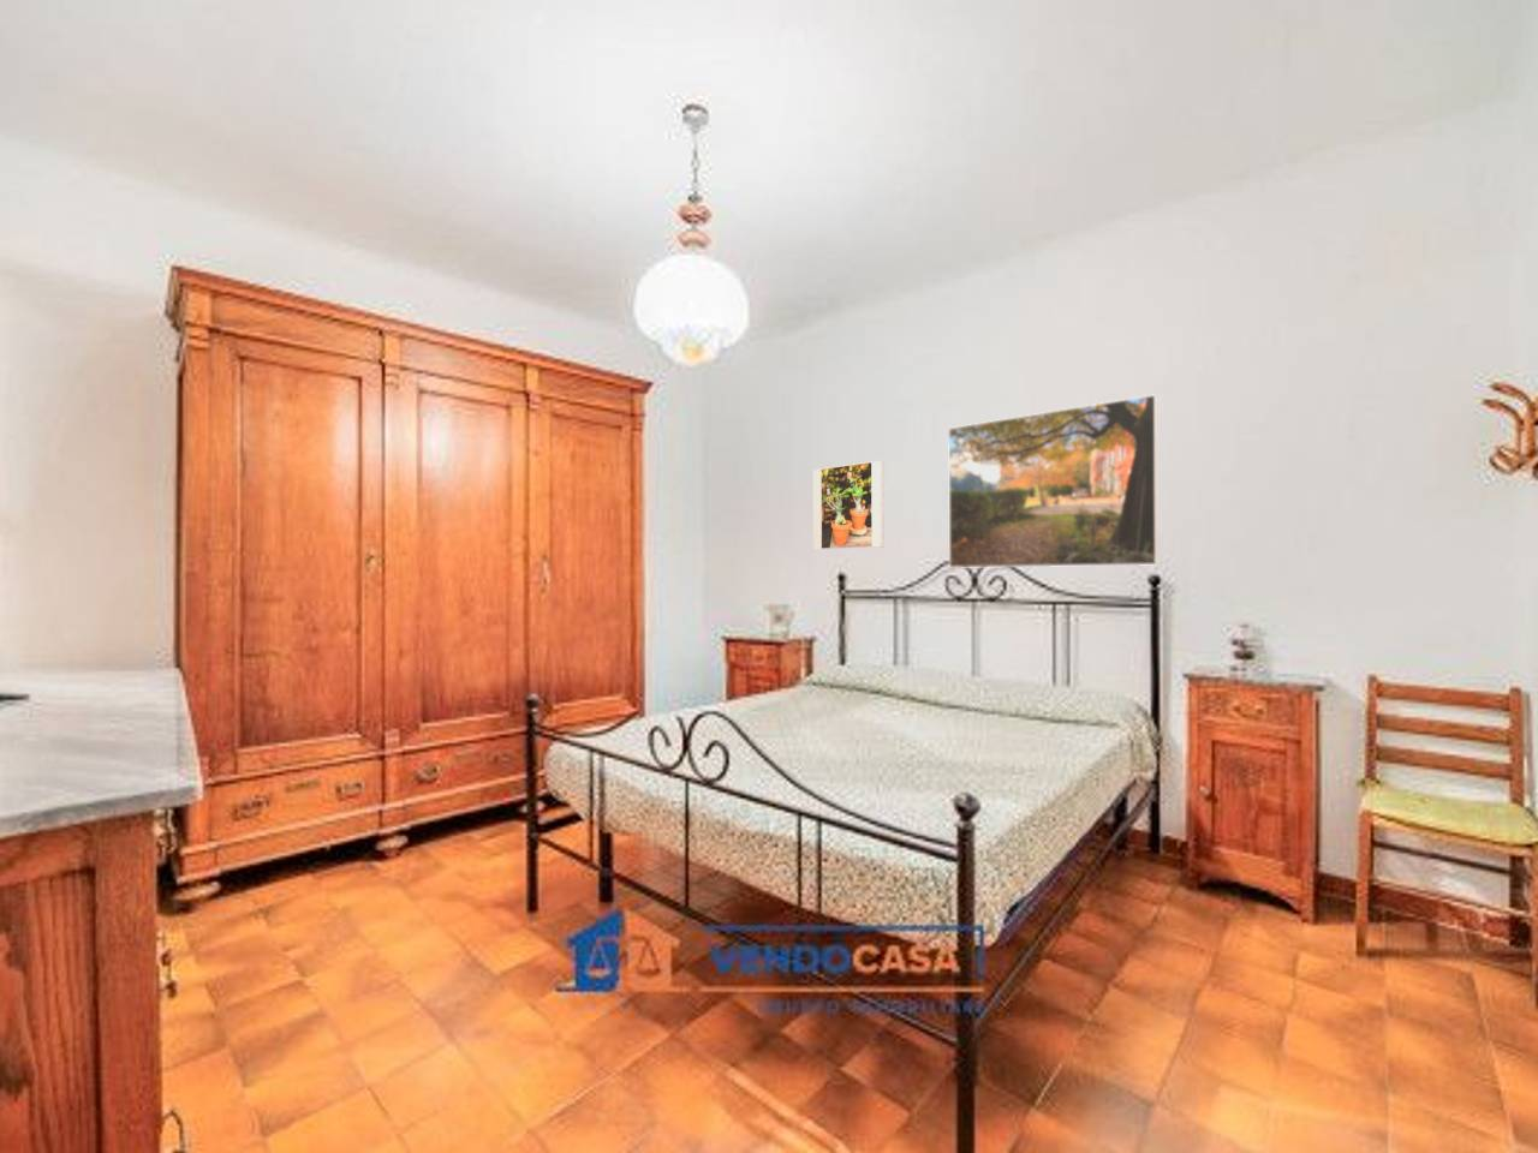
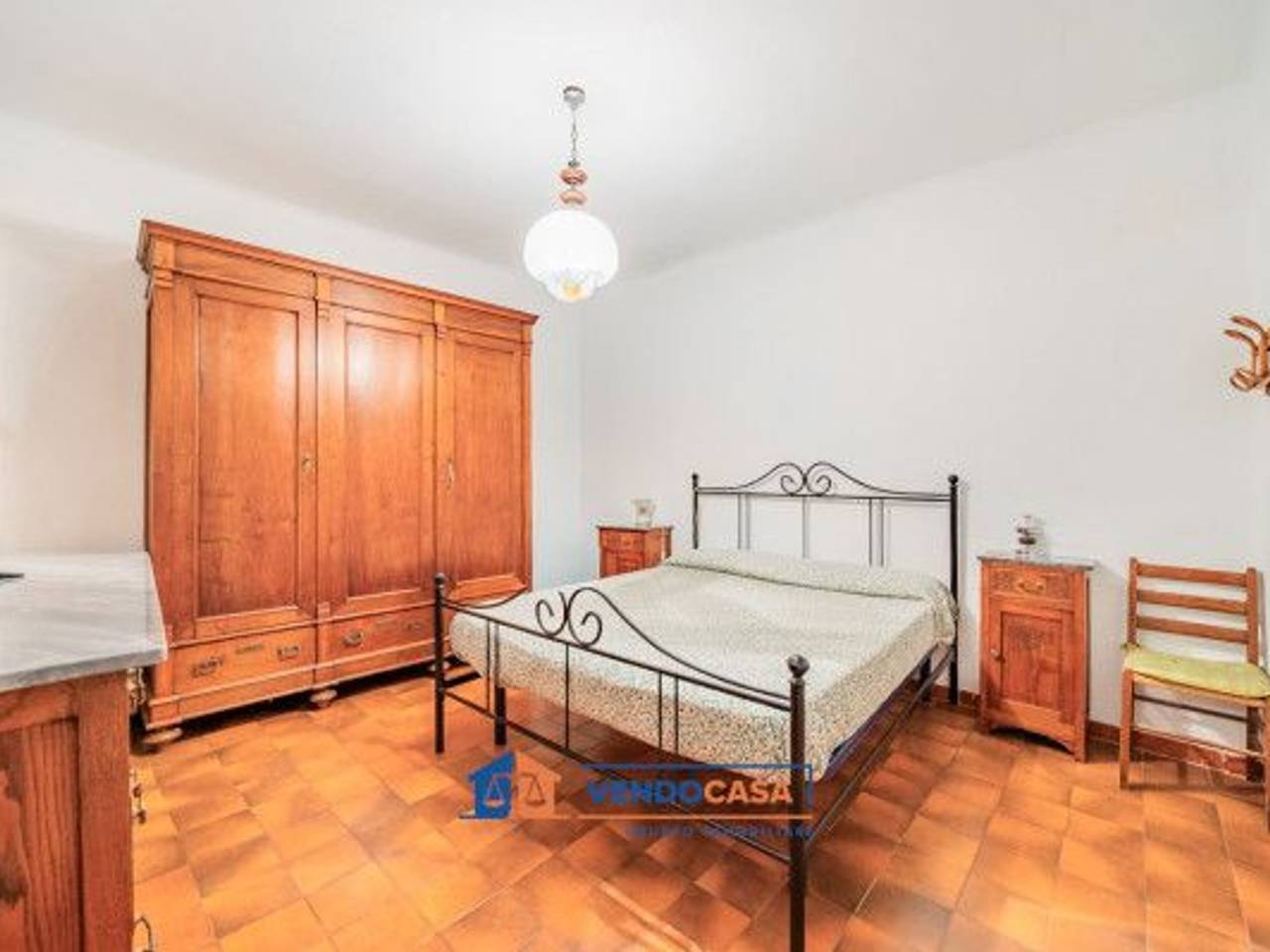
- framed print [947,392,1159,569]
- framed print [813,459,884,550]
